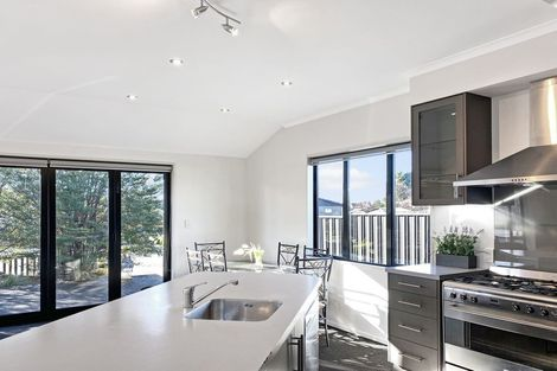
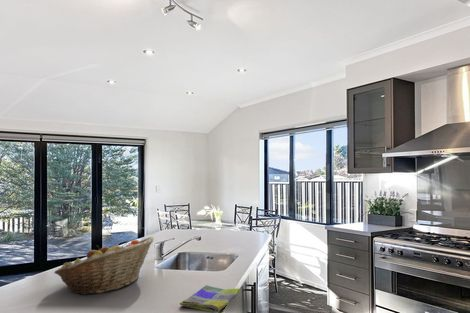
+ dish towel [179,284,241,313]
+ fruit basket [53,236,155,296]
